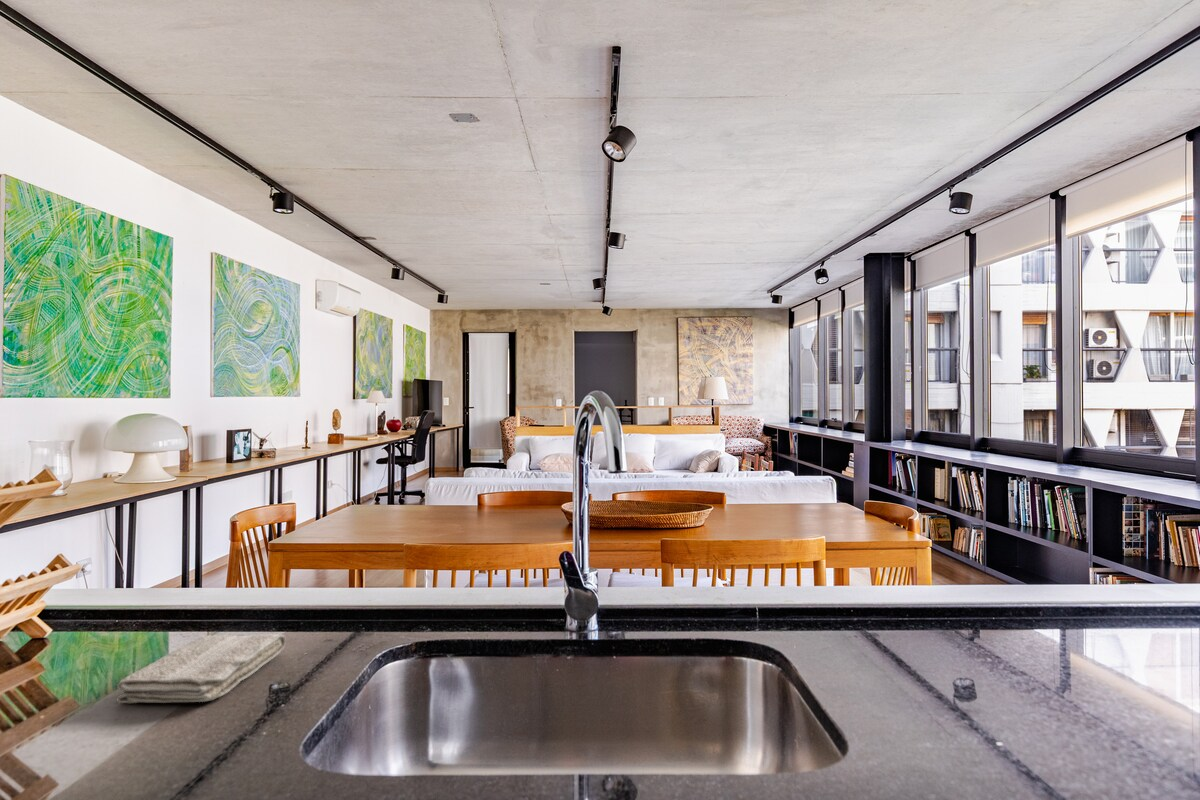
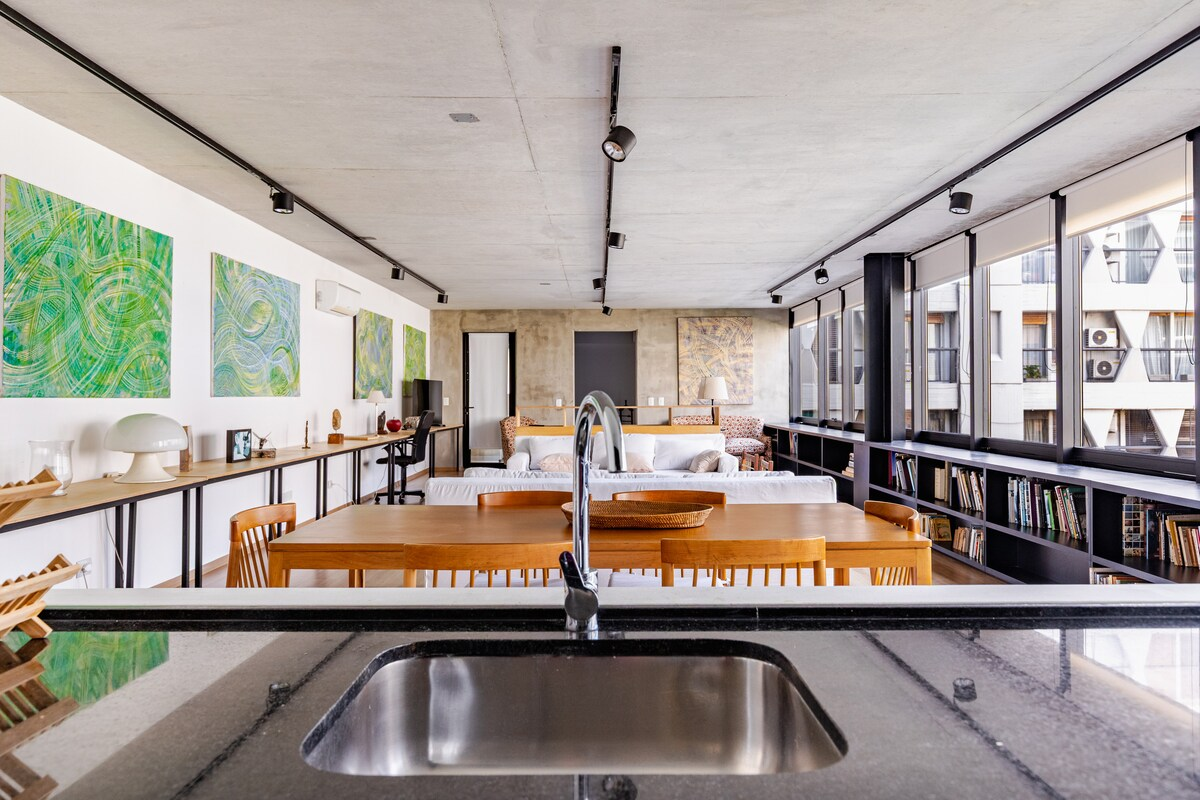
- washcloth [116,633,287,704]
